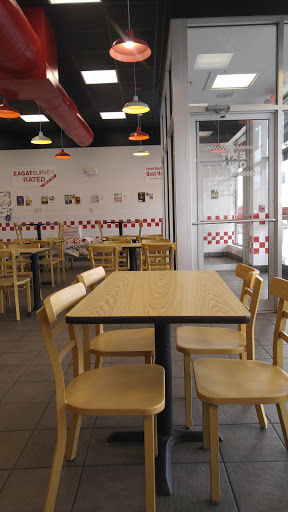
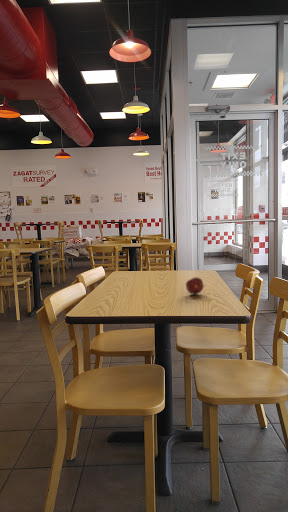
+ apple [185,276,205,295]
